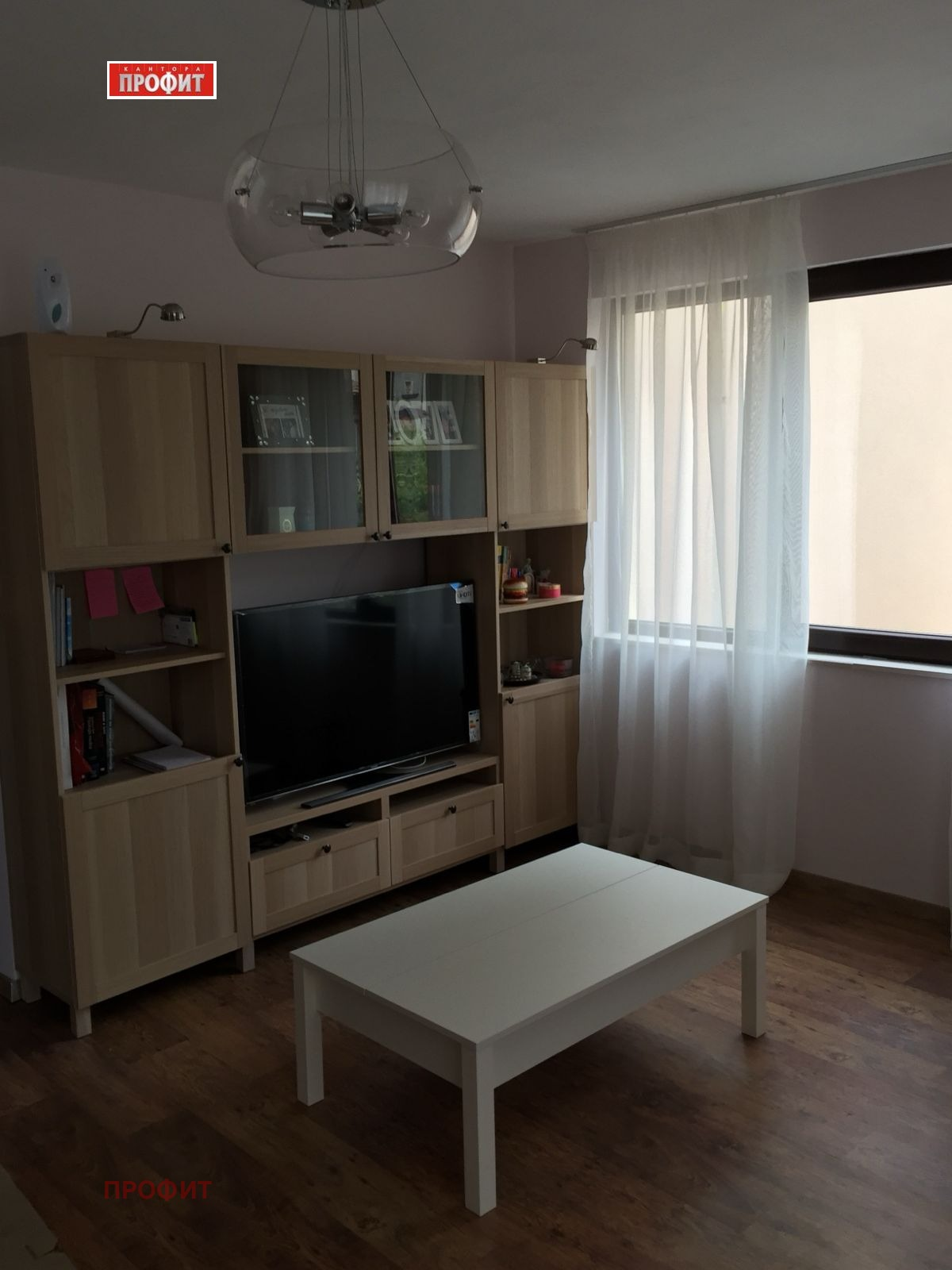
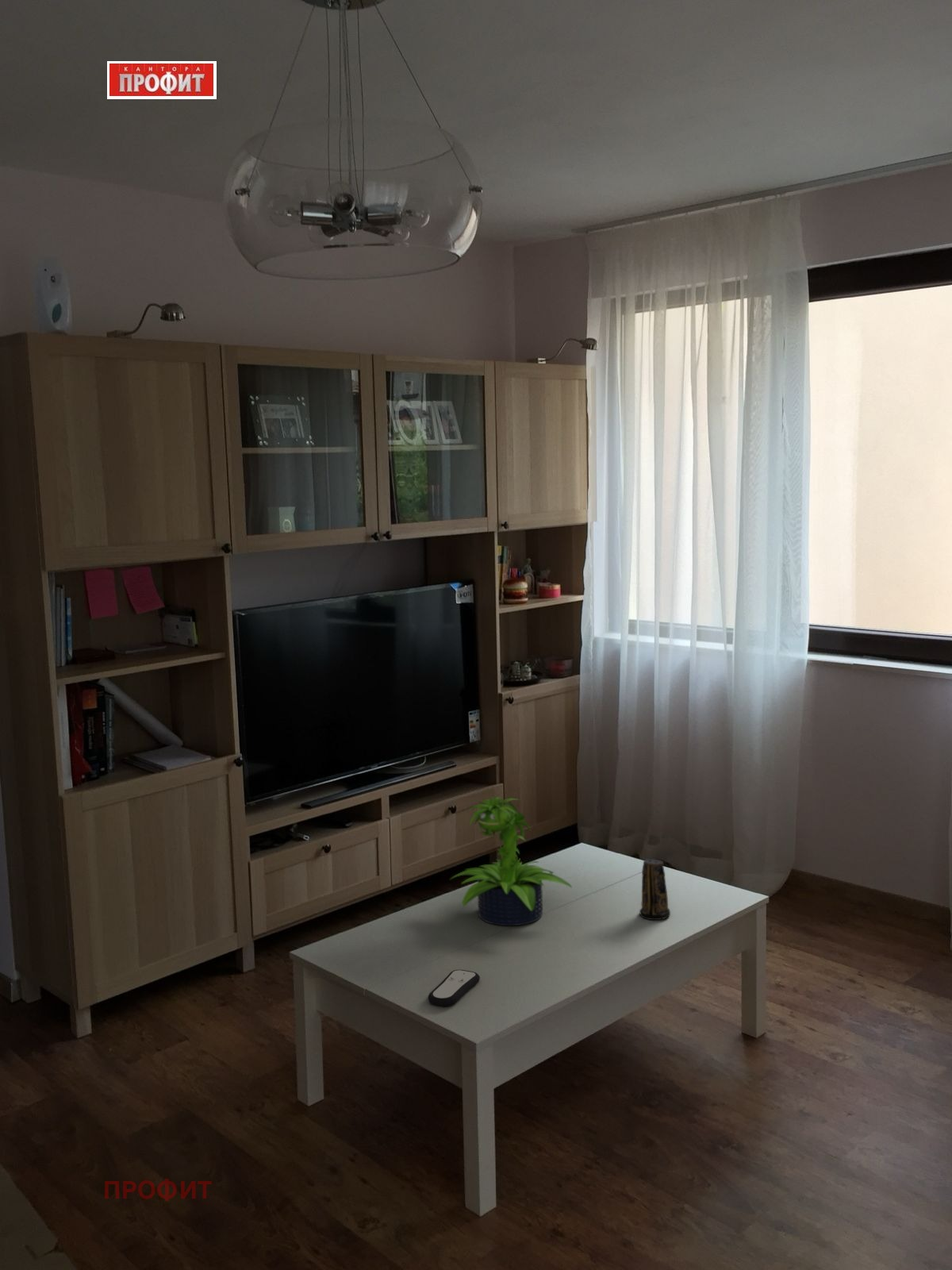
+ candle [639,858,671,921]
+ remote control [428,969,481,1007]
+ potted plant [449,796,573,926]
